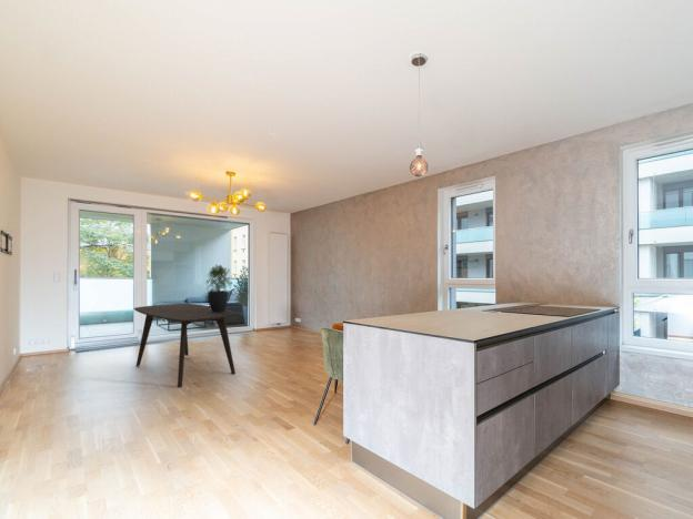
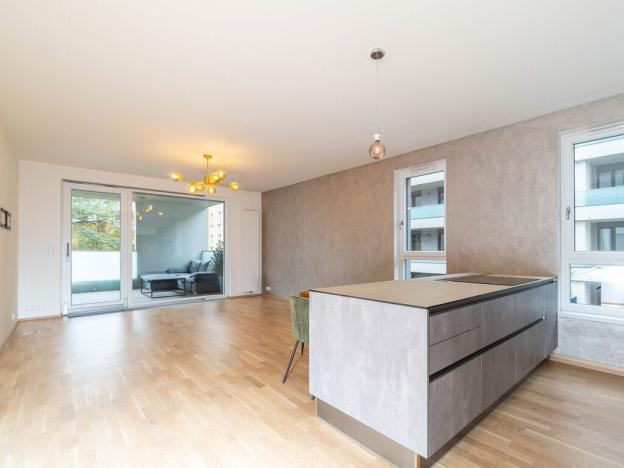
- potted plant [204,264,233,313]
- dining table [133,303,240,388]
